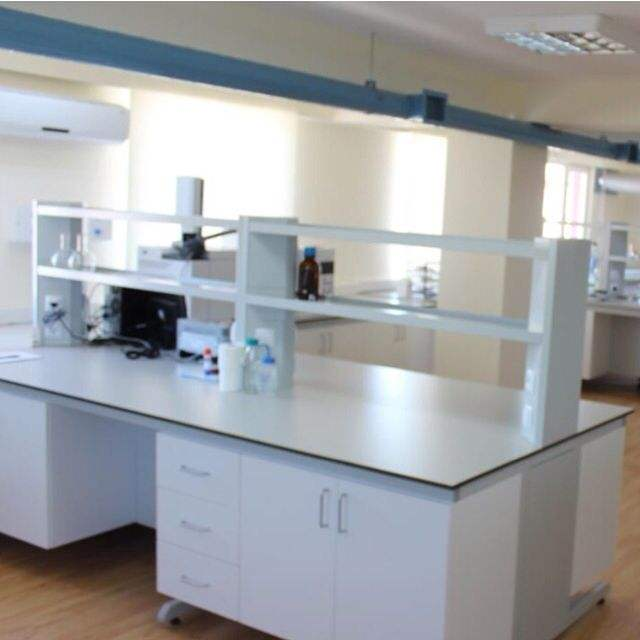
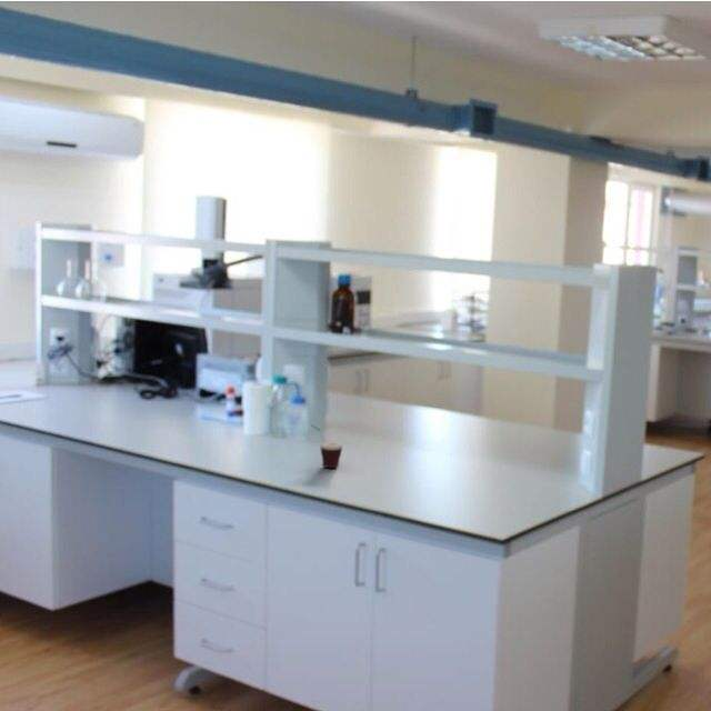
+ cup [309,423,344,469]
